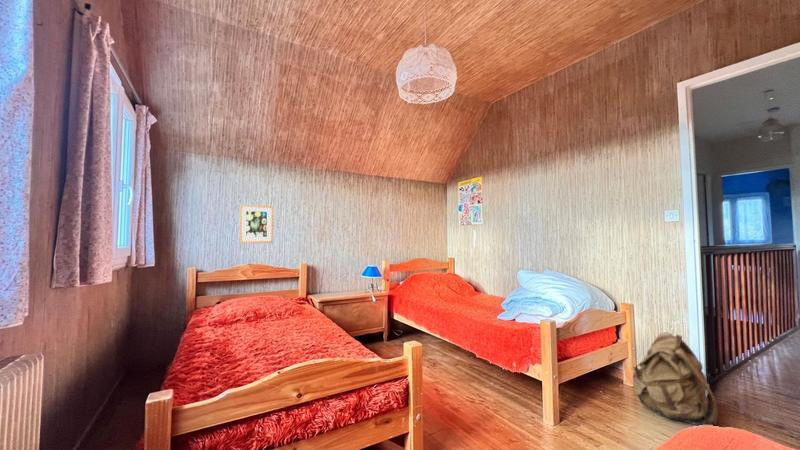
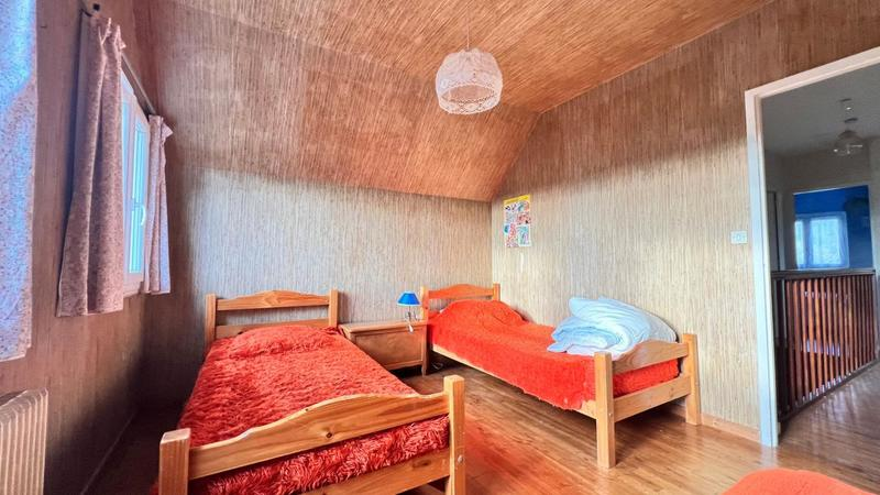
- backpack [630,331,719,426]
- wall art [238,204,274,244]
